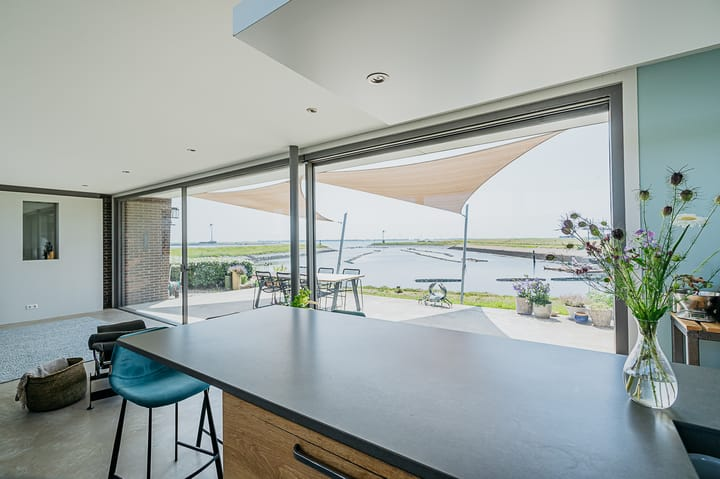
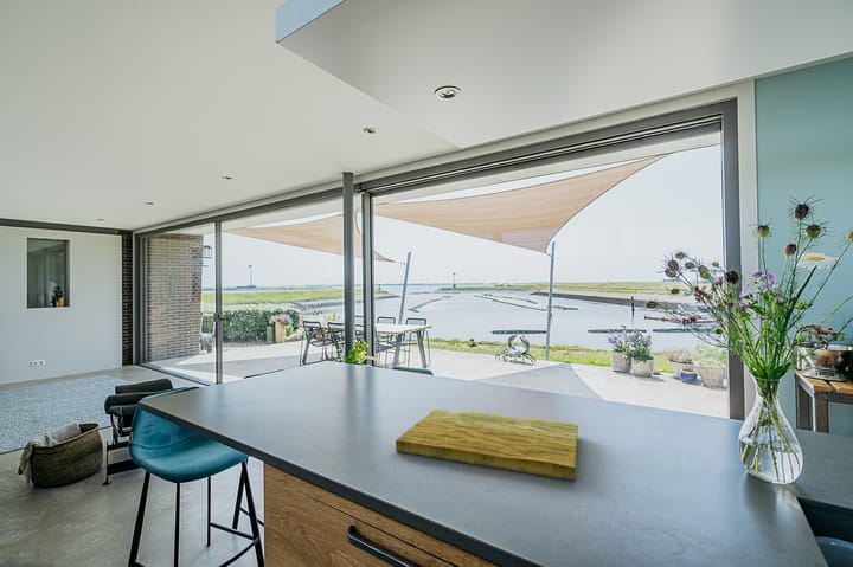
+ cutting board [395,408,579,482]
